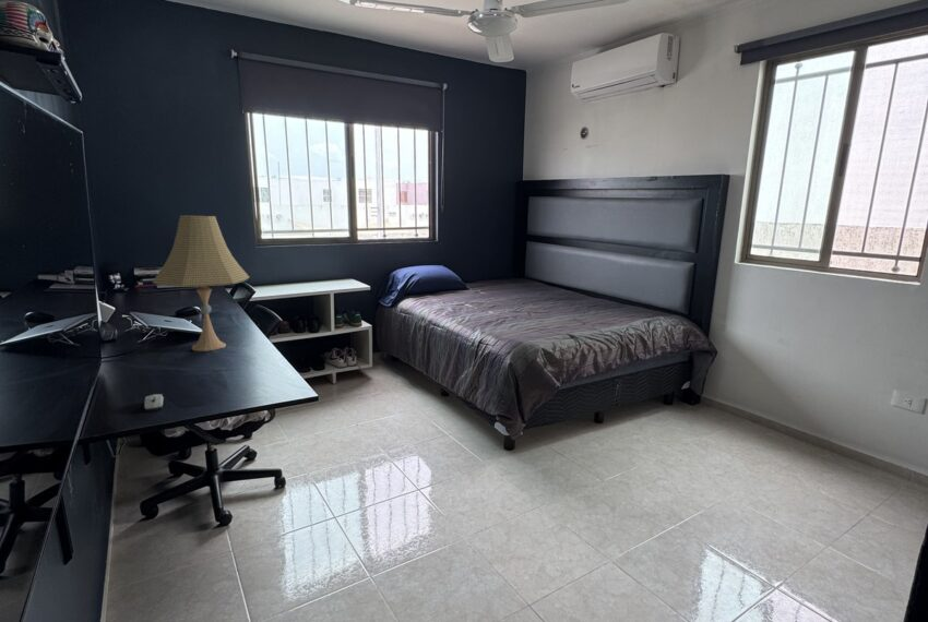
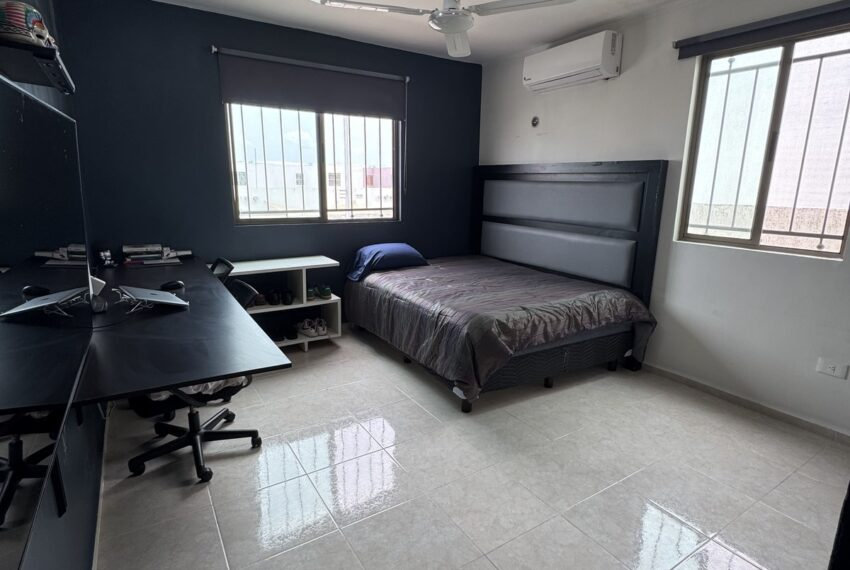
- desk lamp [152,215,250,352]
- computer mouse [143,393,165,412]
